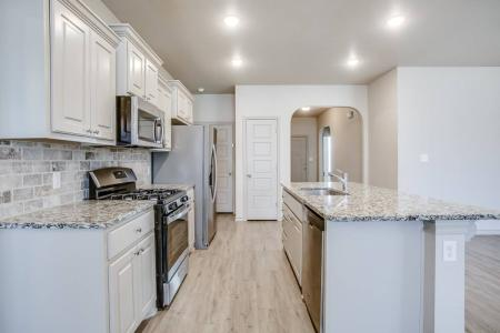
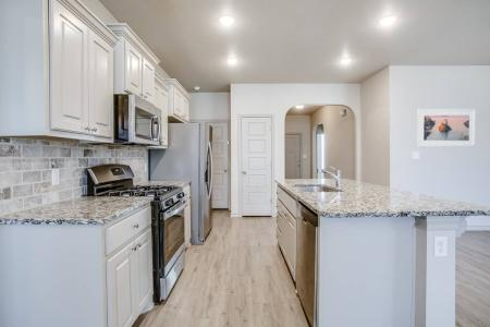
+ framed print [416,108,476,147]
